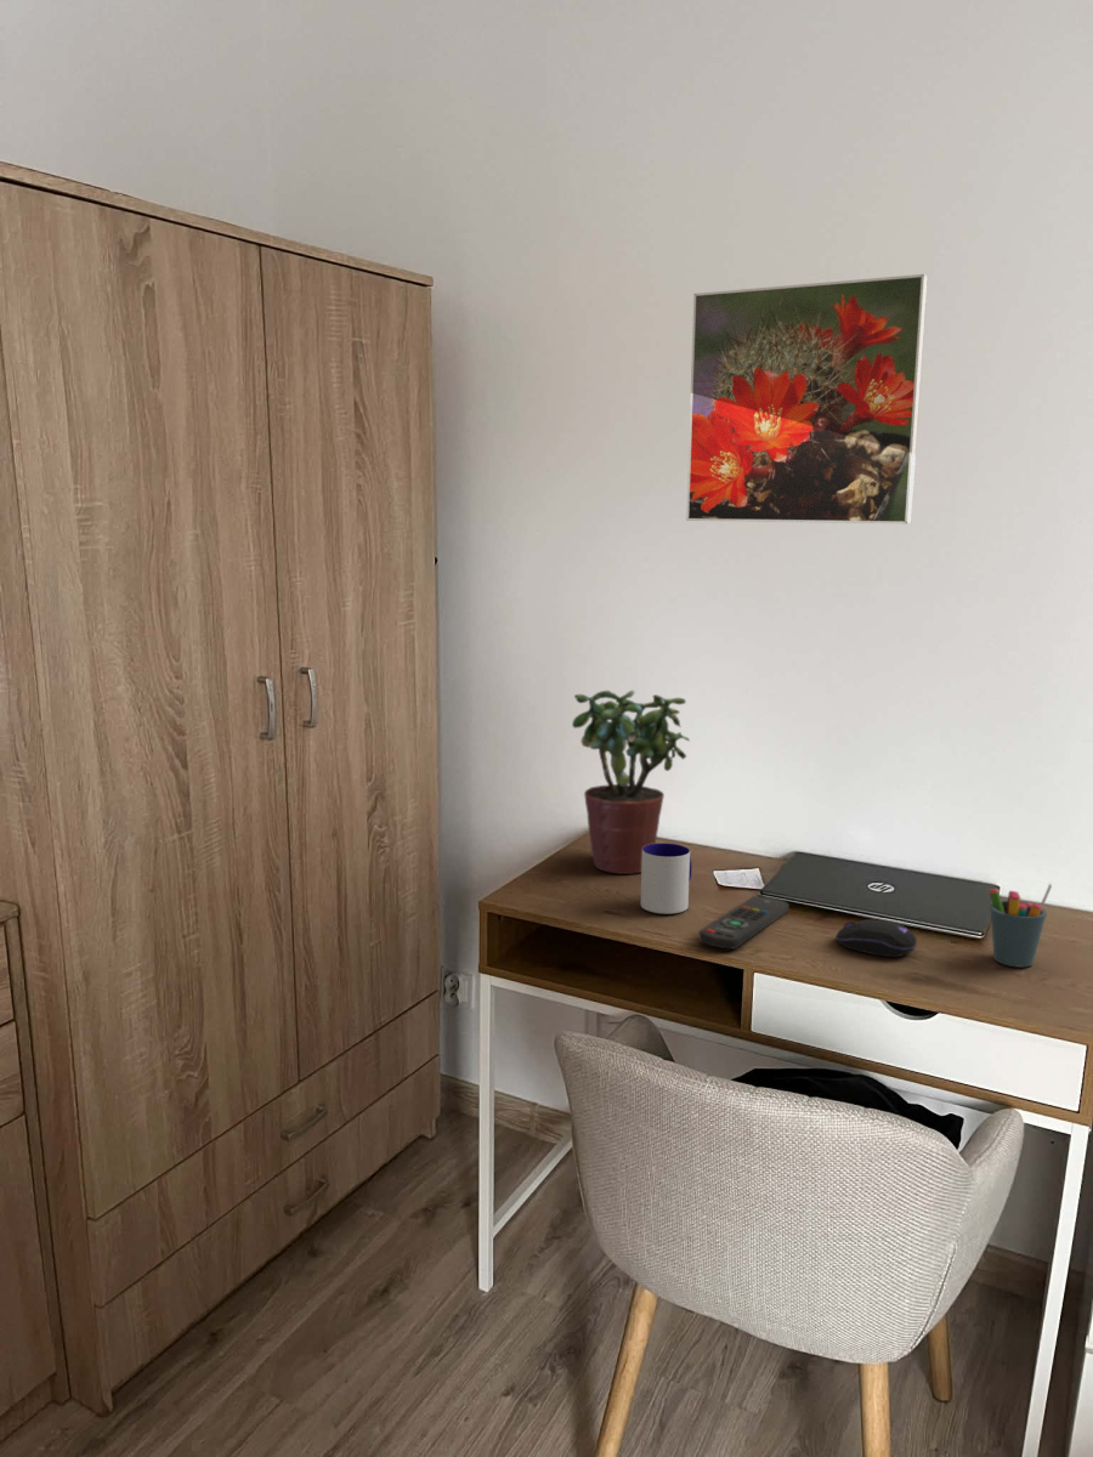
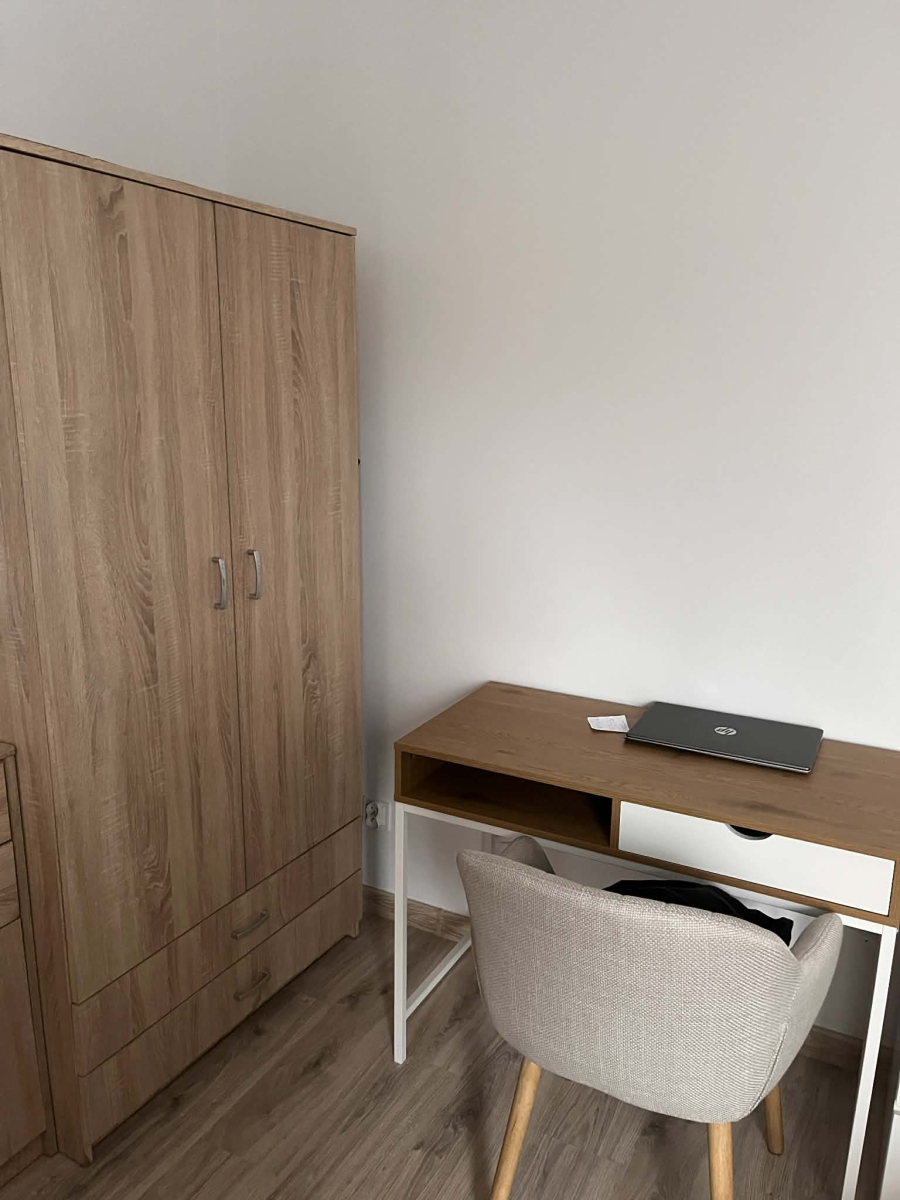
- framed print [685,273,929,525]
- pen holder [987,881,1053,969]
- remote control [698,895,789,949]
- computer mouse [834,919,918,958]
- potted plant [571,690,691,875]
- mug [640,841,692,915]
